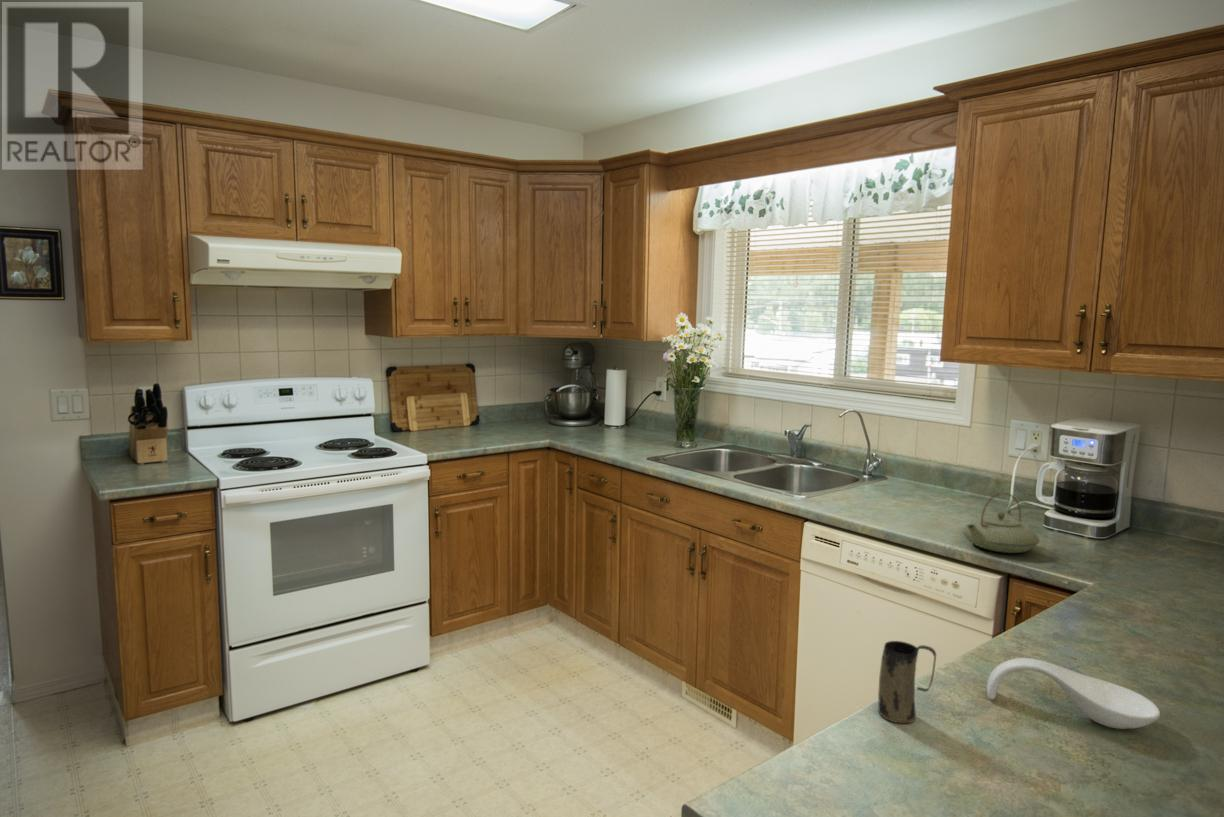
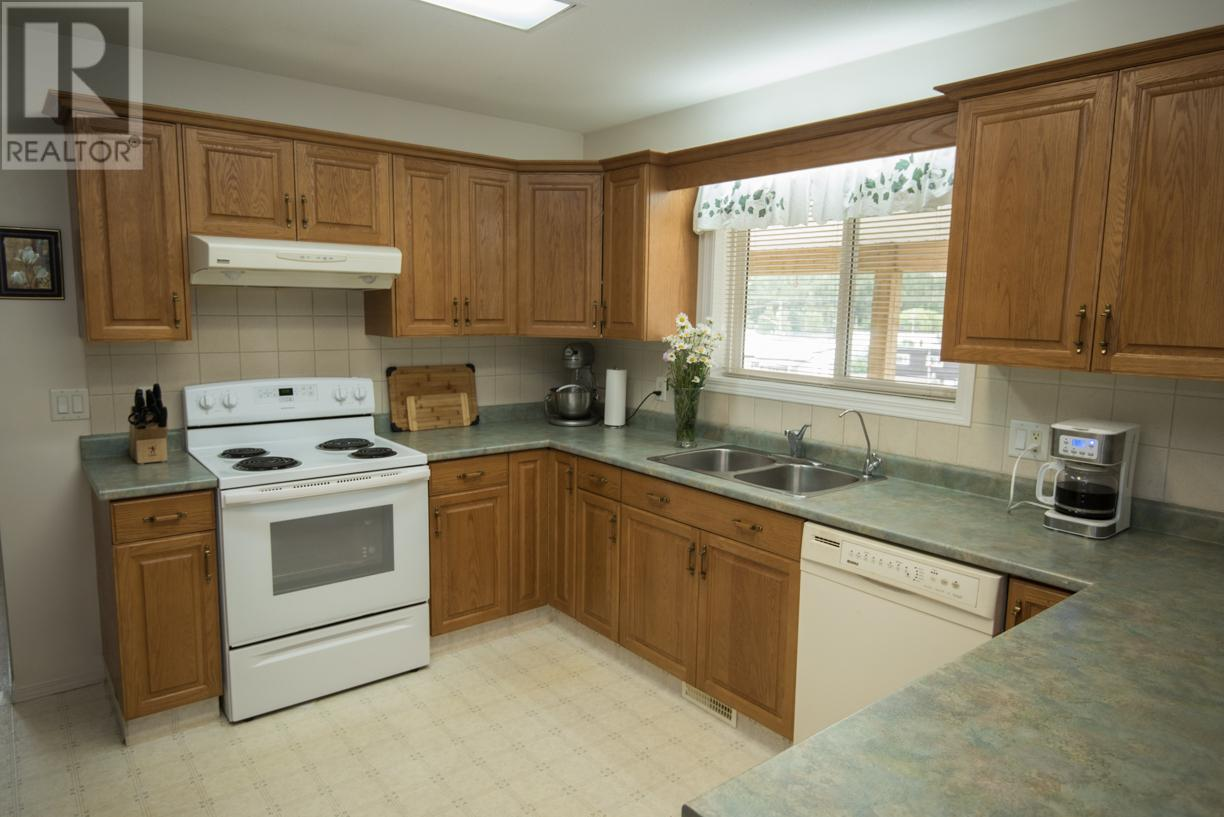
- teapot [961,492,1041,554]
- spoon rest [986,657,1161,730]
- mug [877,640,937,724]
